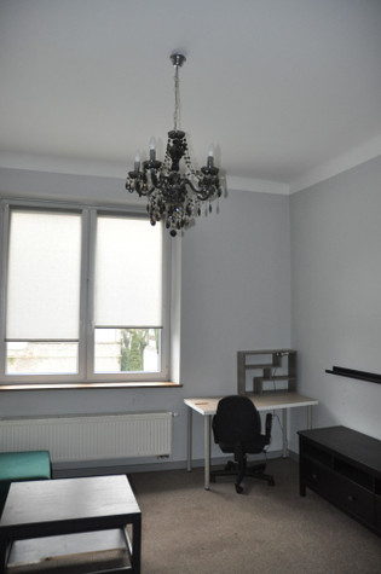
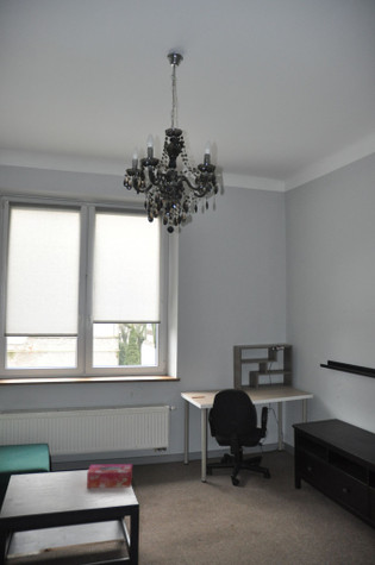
+ tissue box [86,463,133,489]
